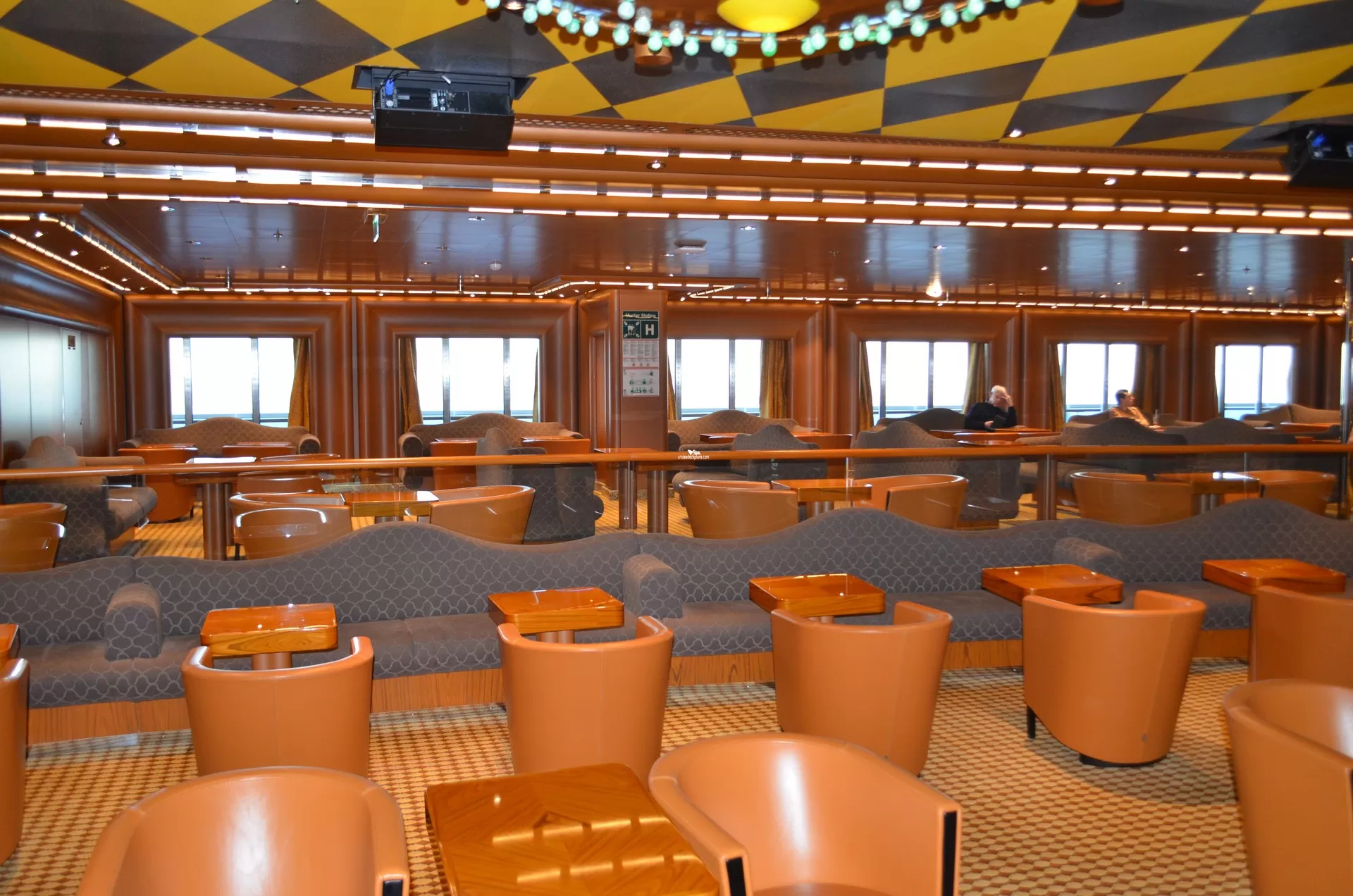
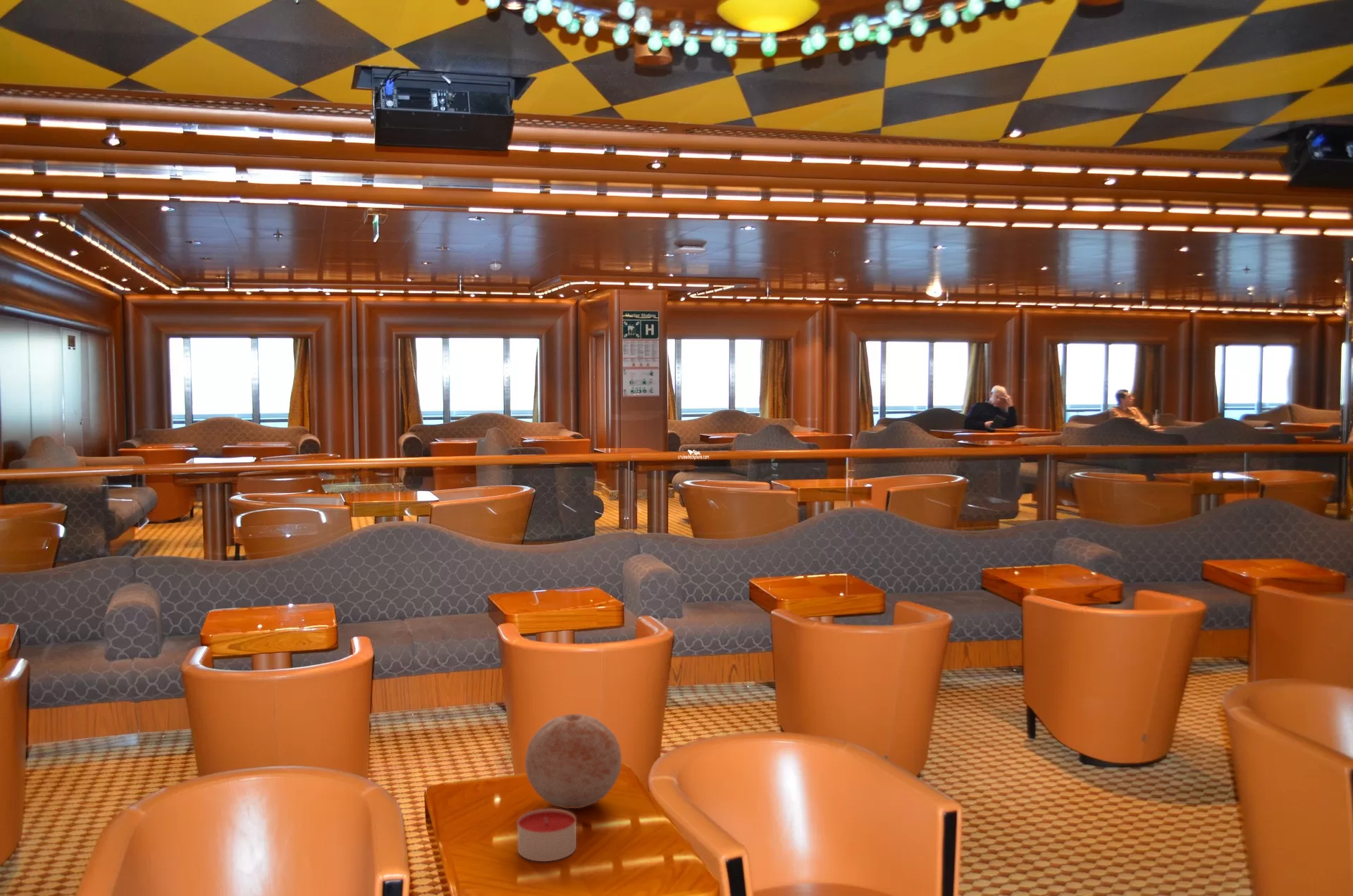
+ candle [517,808,577,862]
+ decorative ball [524,713,622,809]
